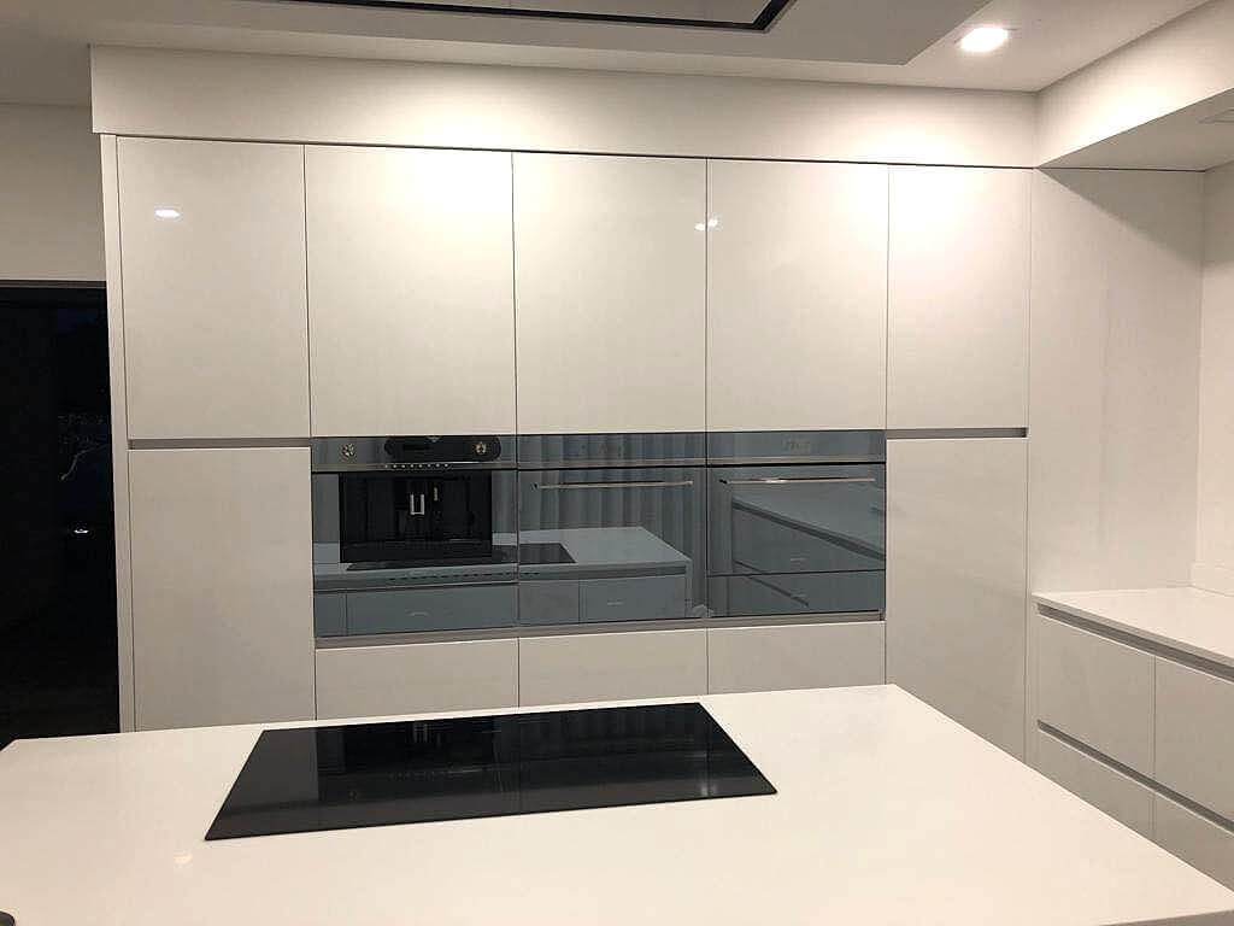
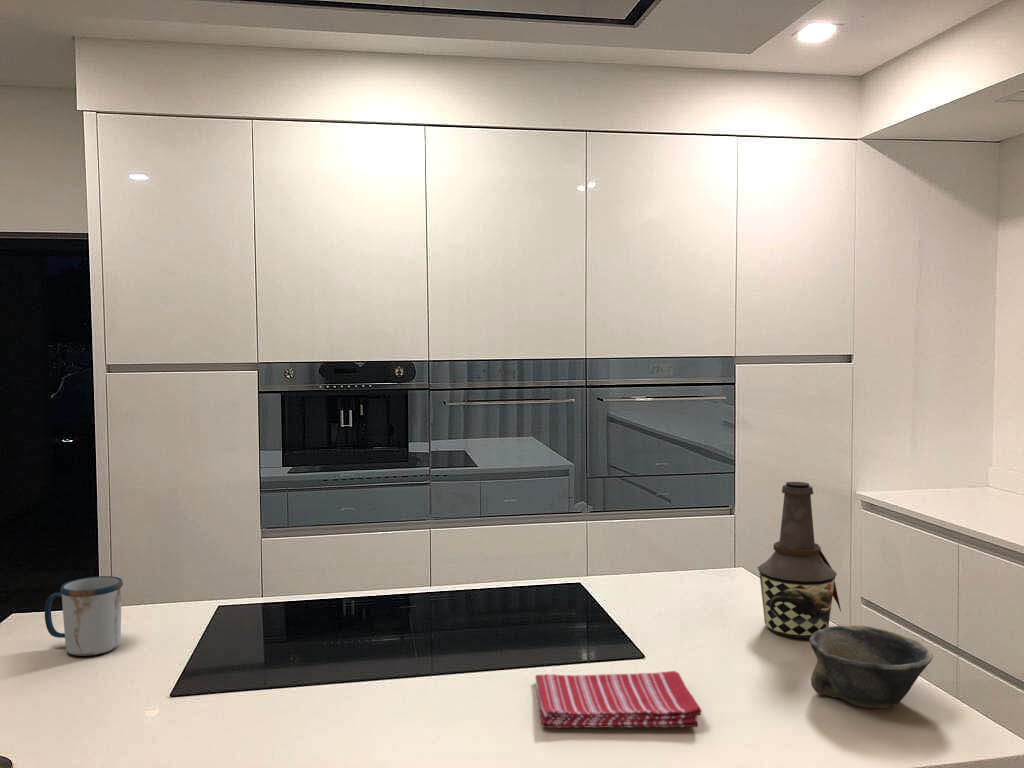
+ dish towel [534,670,703,729]
+ bottle [756,481,842,639]
+ mug [44,575,124,657]
+ bowl [808,624,934,709]
